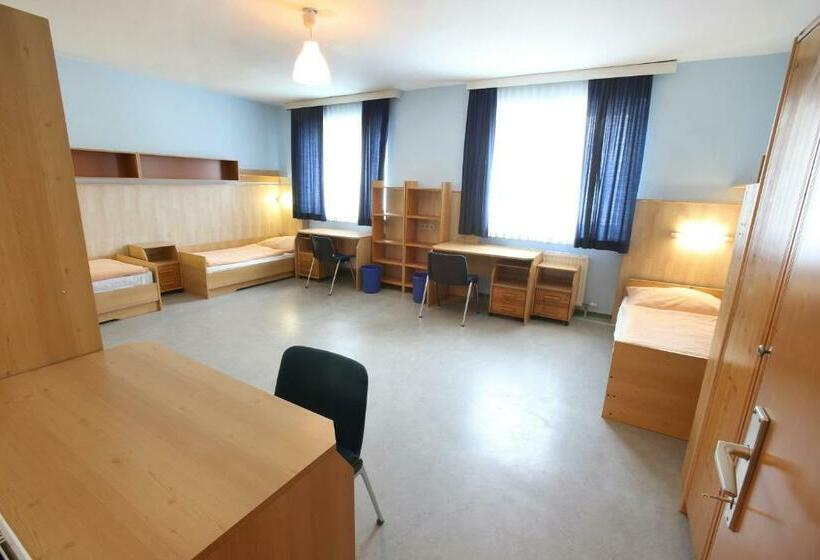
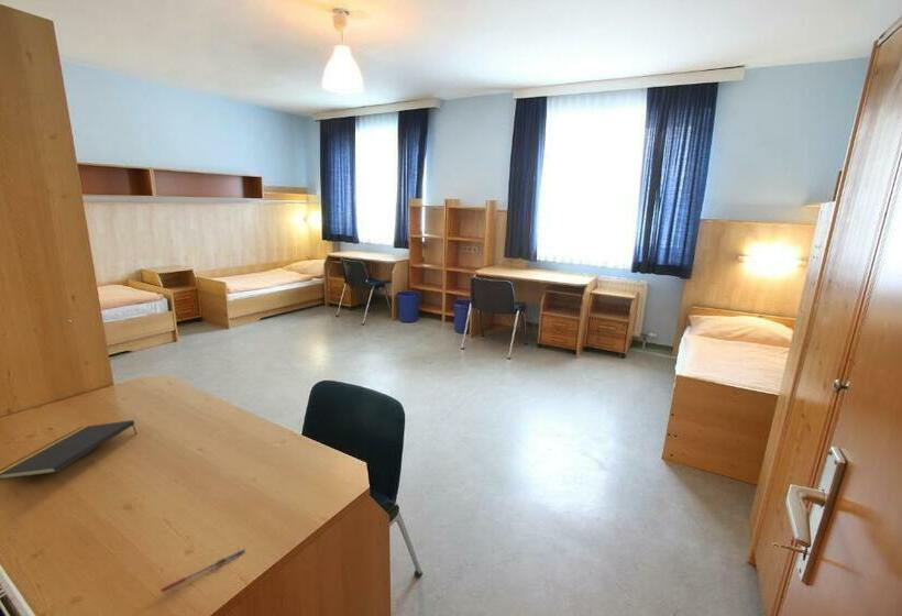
+ pen [160,548,246,594]
+ notepad [0,419,138,481]
